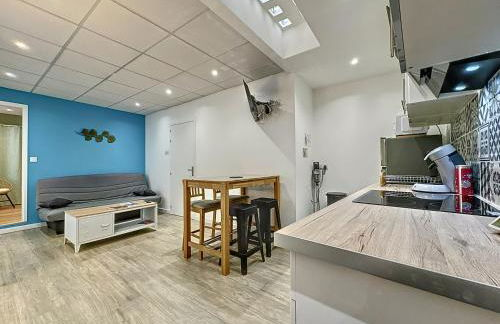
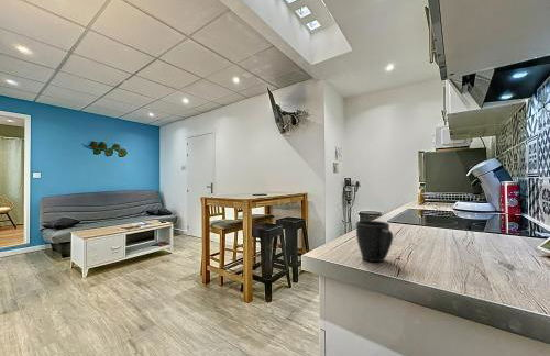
+ mug [355,220,394,263]
